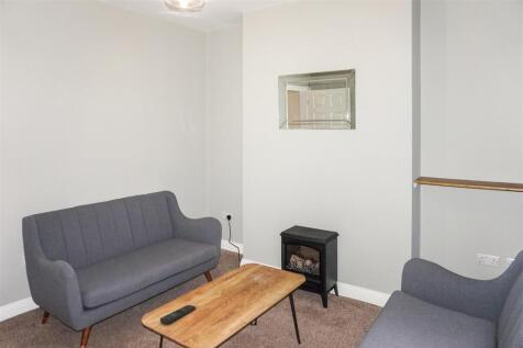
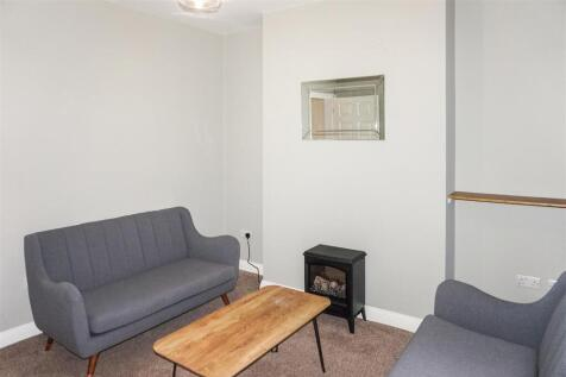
- remote control [159,304,197,325]
